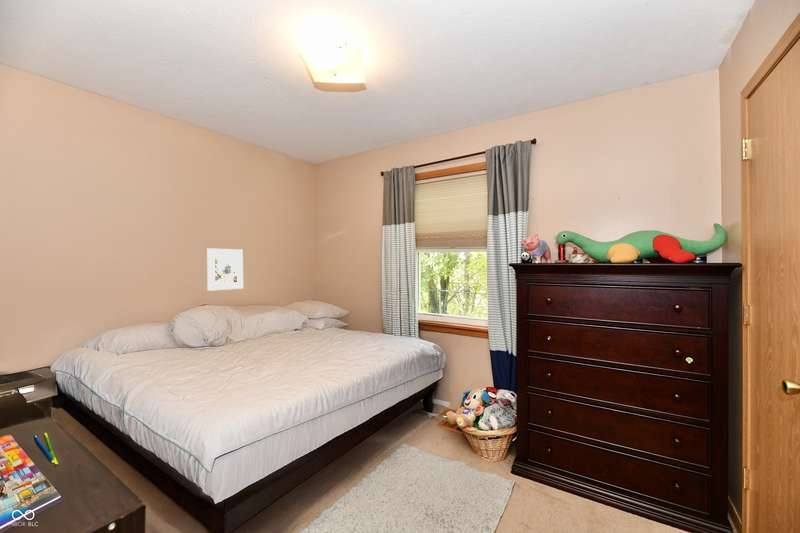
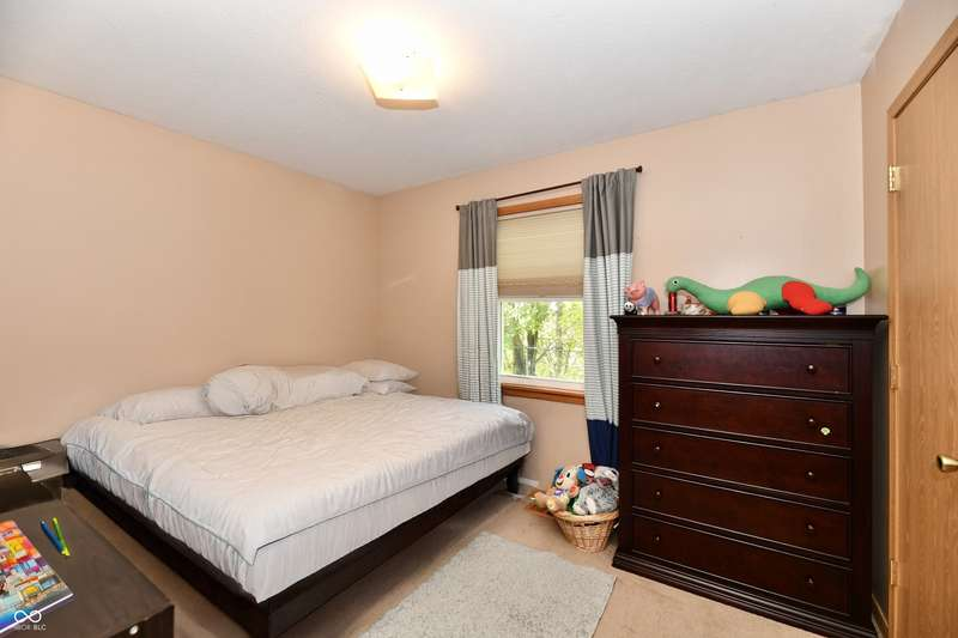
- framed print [206,247,244,292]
